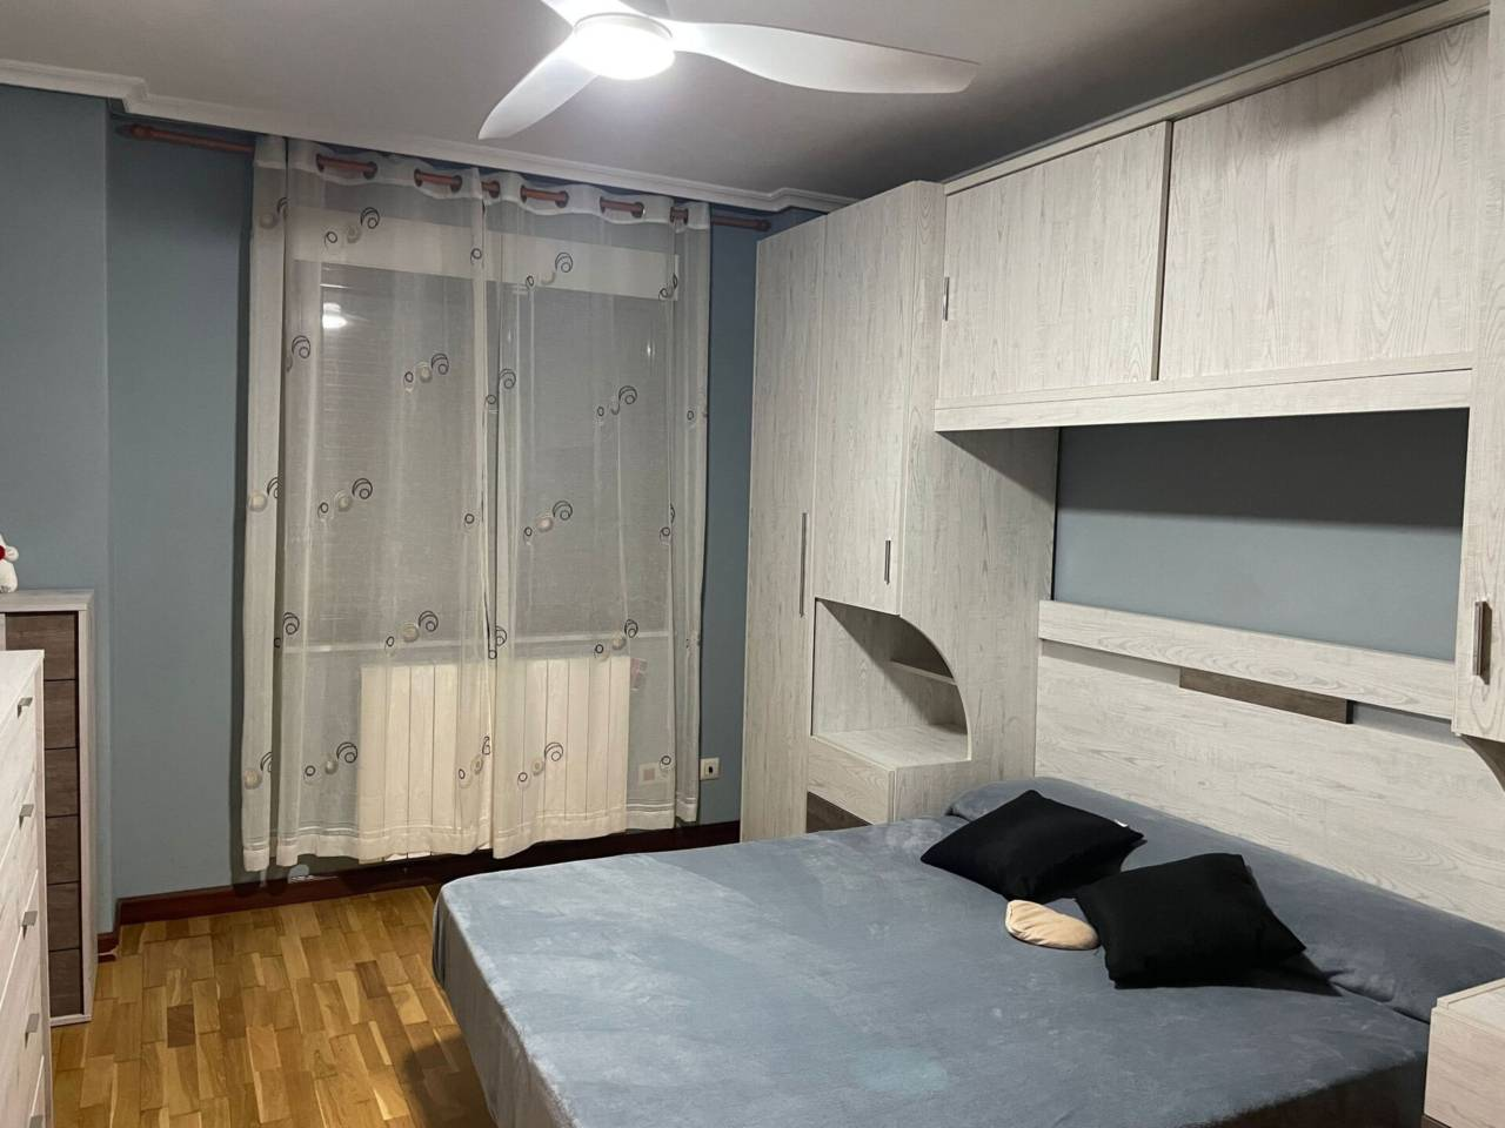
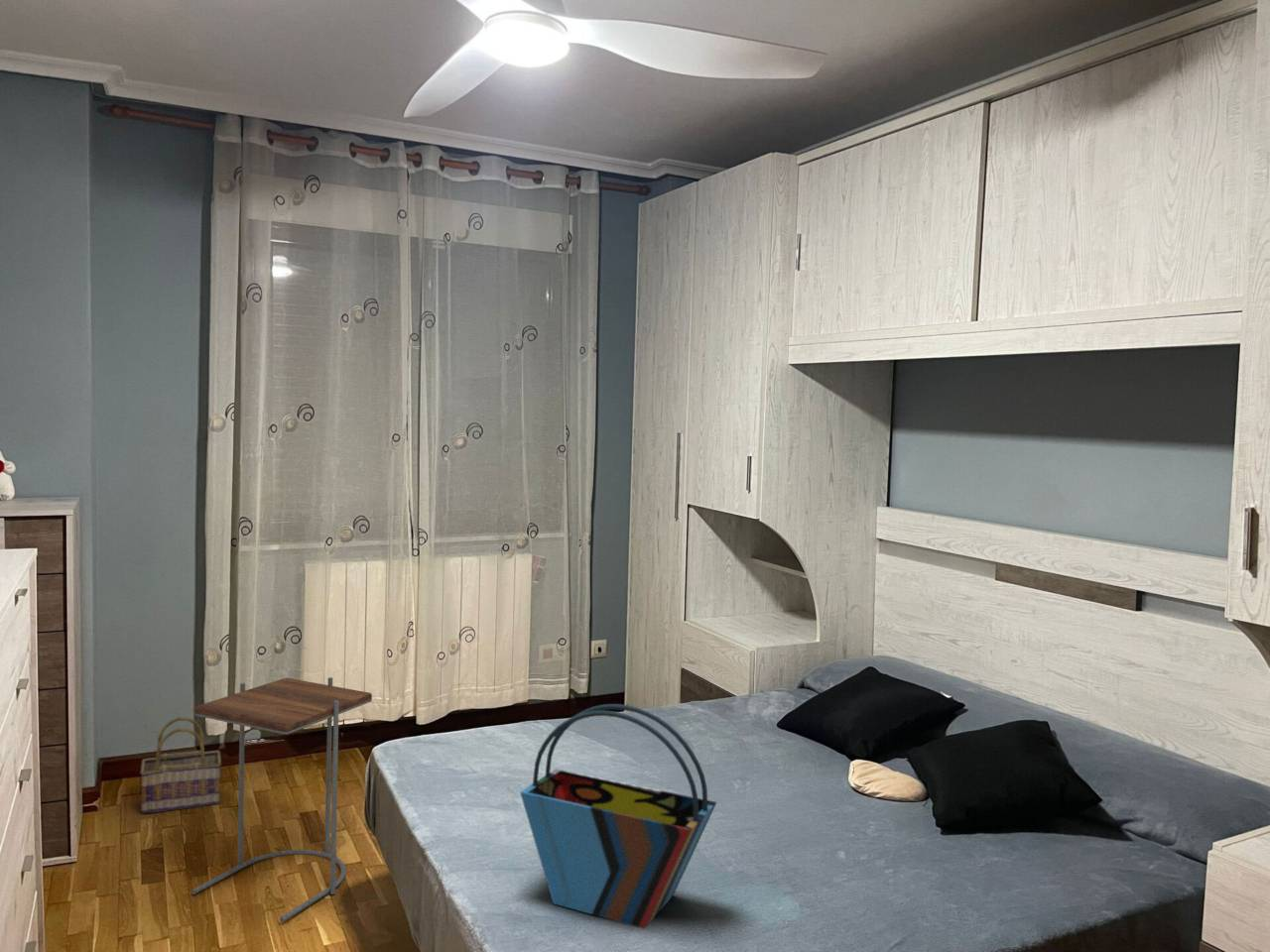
+ side table [191,676,373,923]
+ basket [139,716,222,814]
+ tote bag [519,703,717,930]
